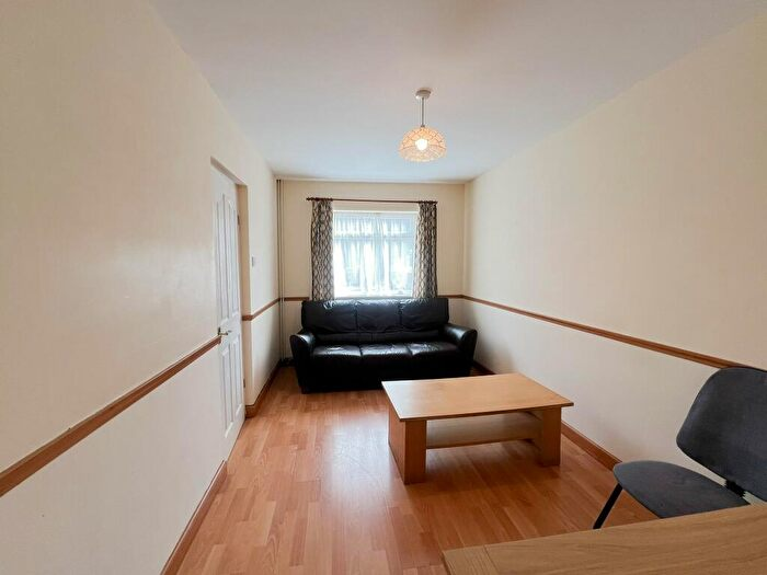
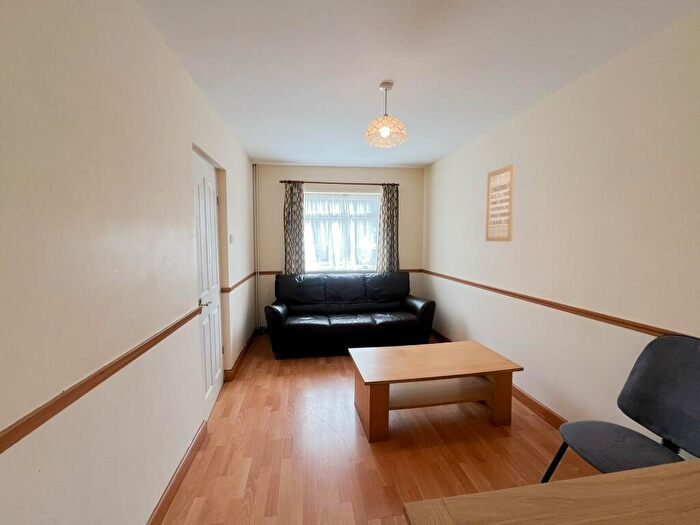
+ wall art [485,163,516,242]
